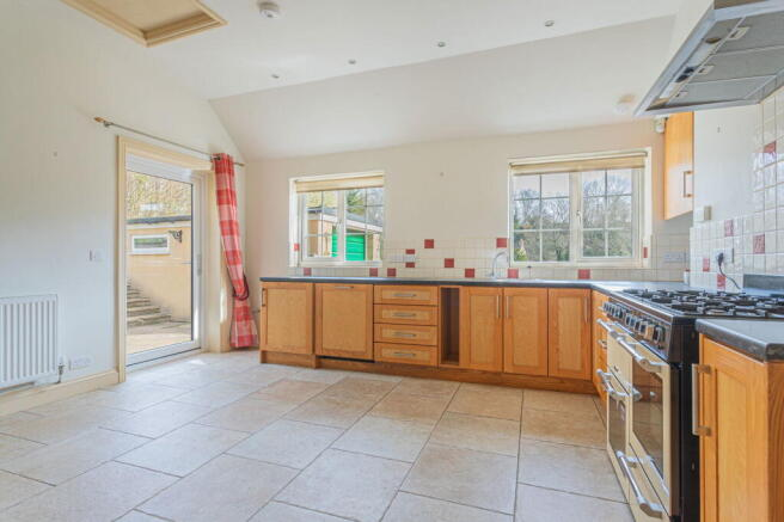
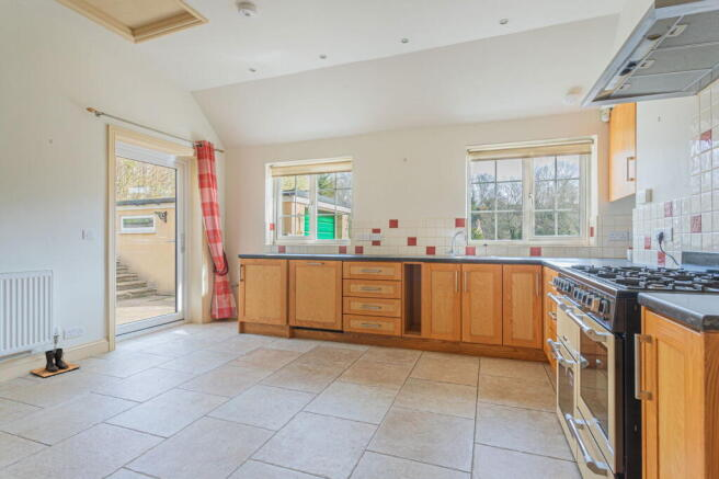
+ boots [28,347,81,378]
